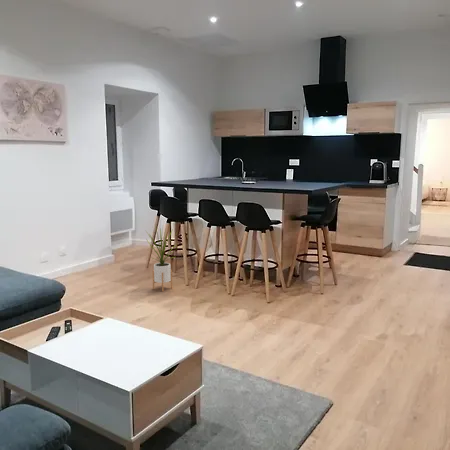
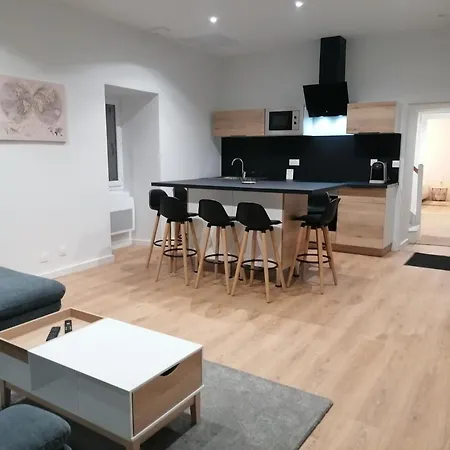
- house plant [144,225,178,292]
